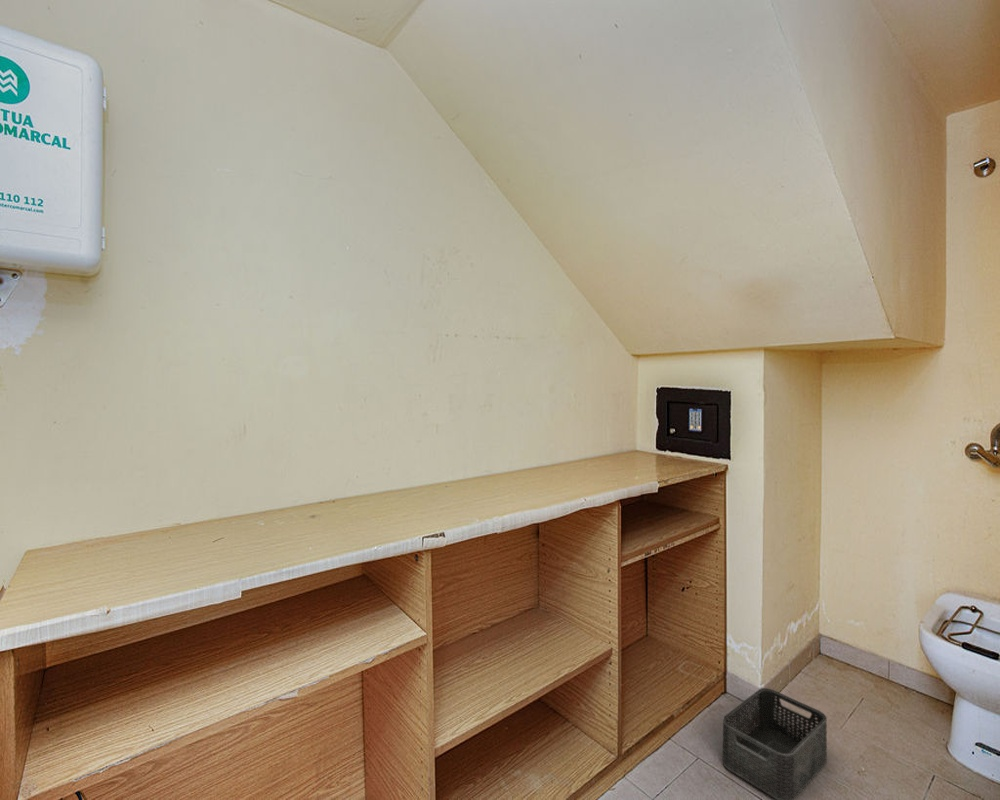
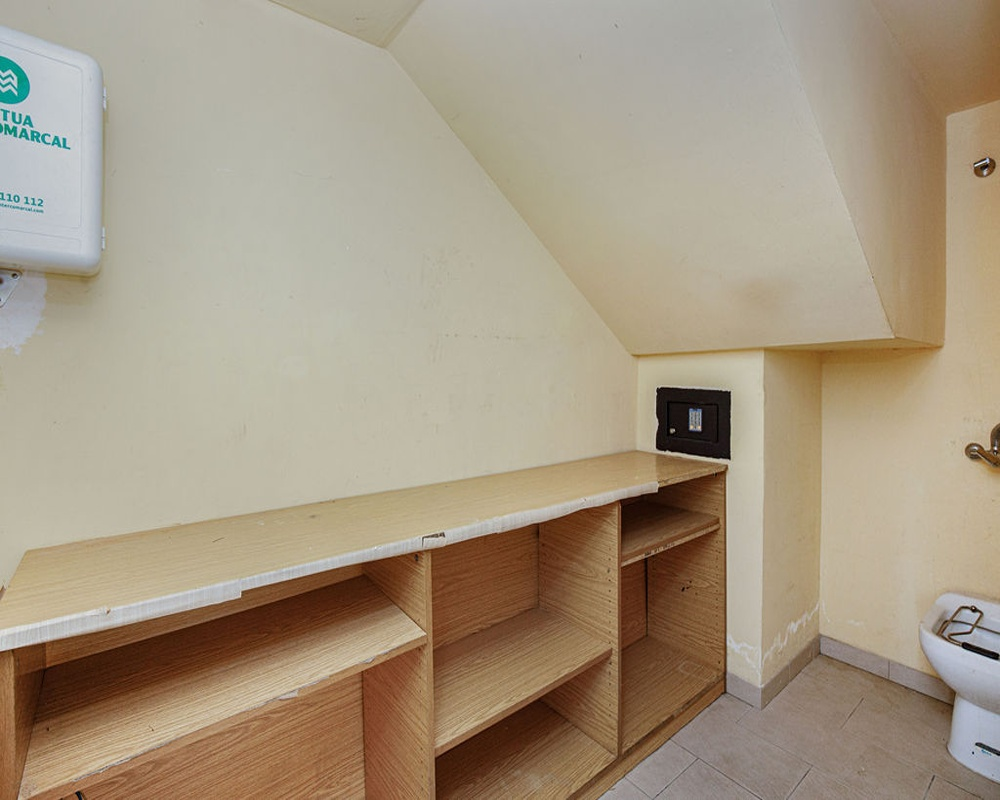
- storage bin [722,687,828,800]
